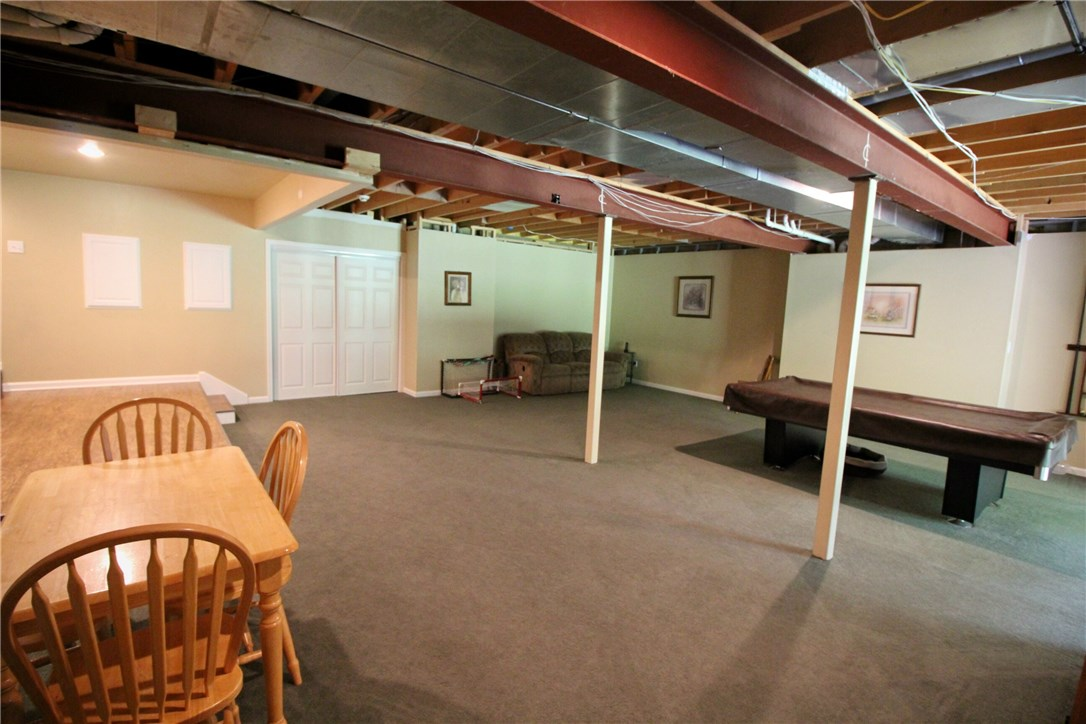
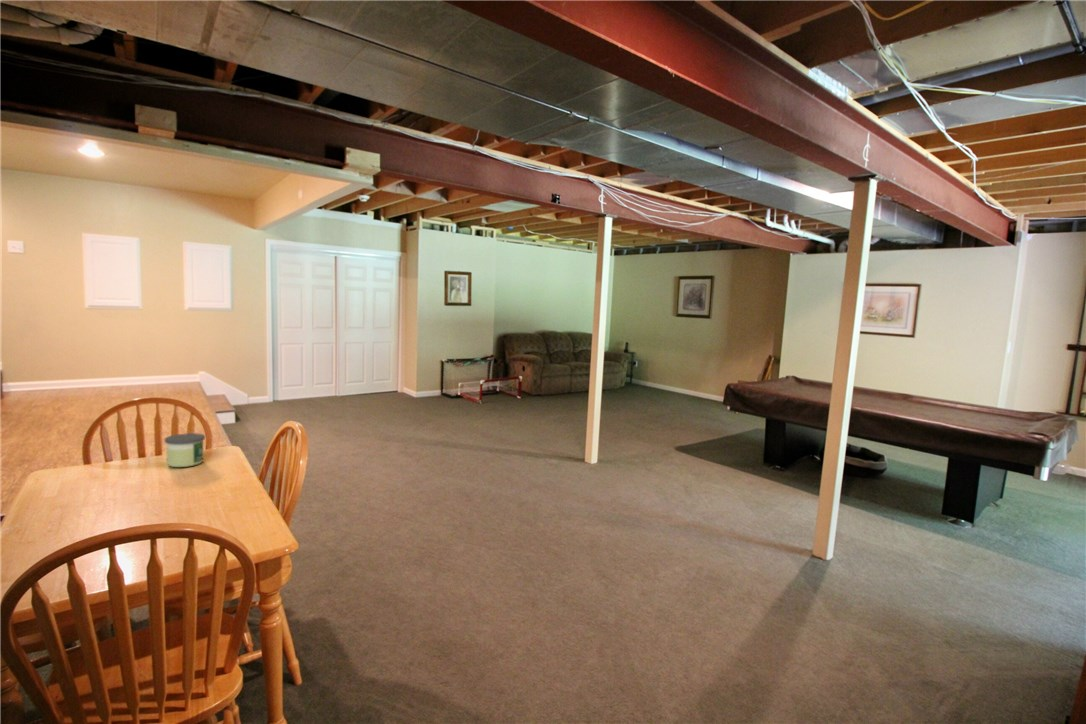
+ candle [164,432,206,468]
